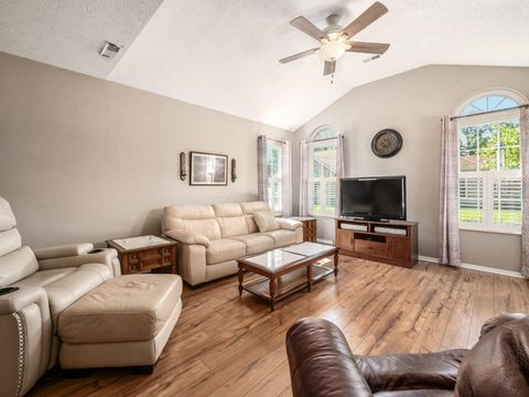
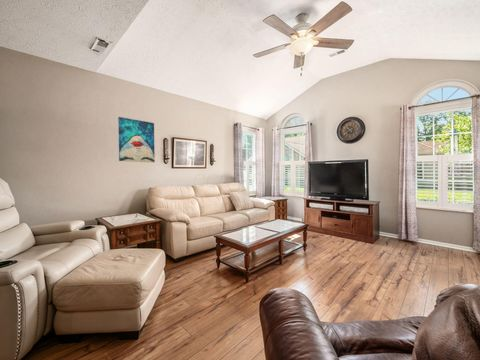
+ wall art [117,116,156,163]
